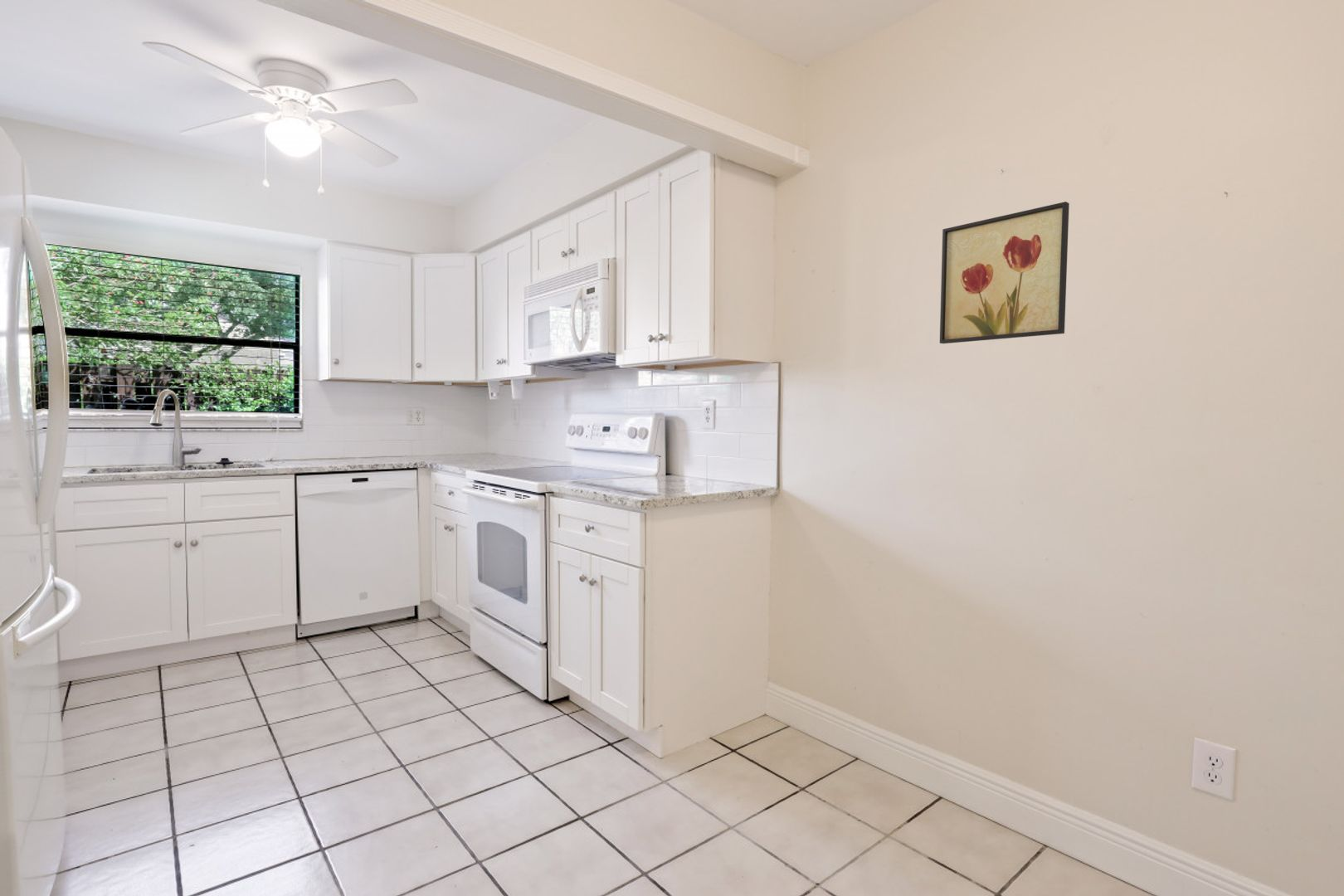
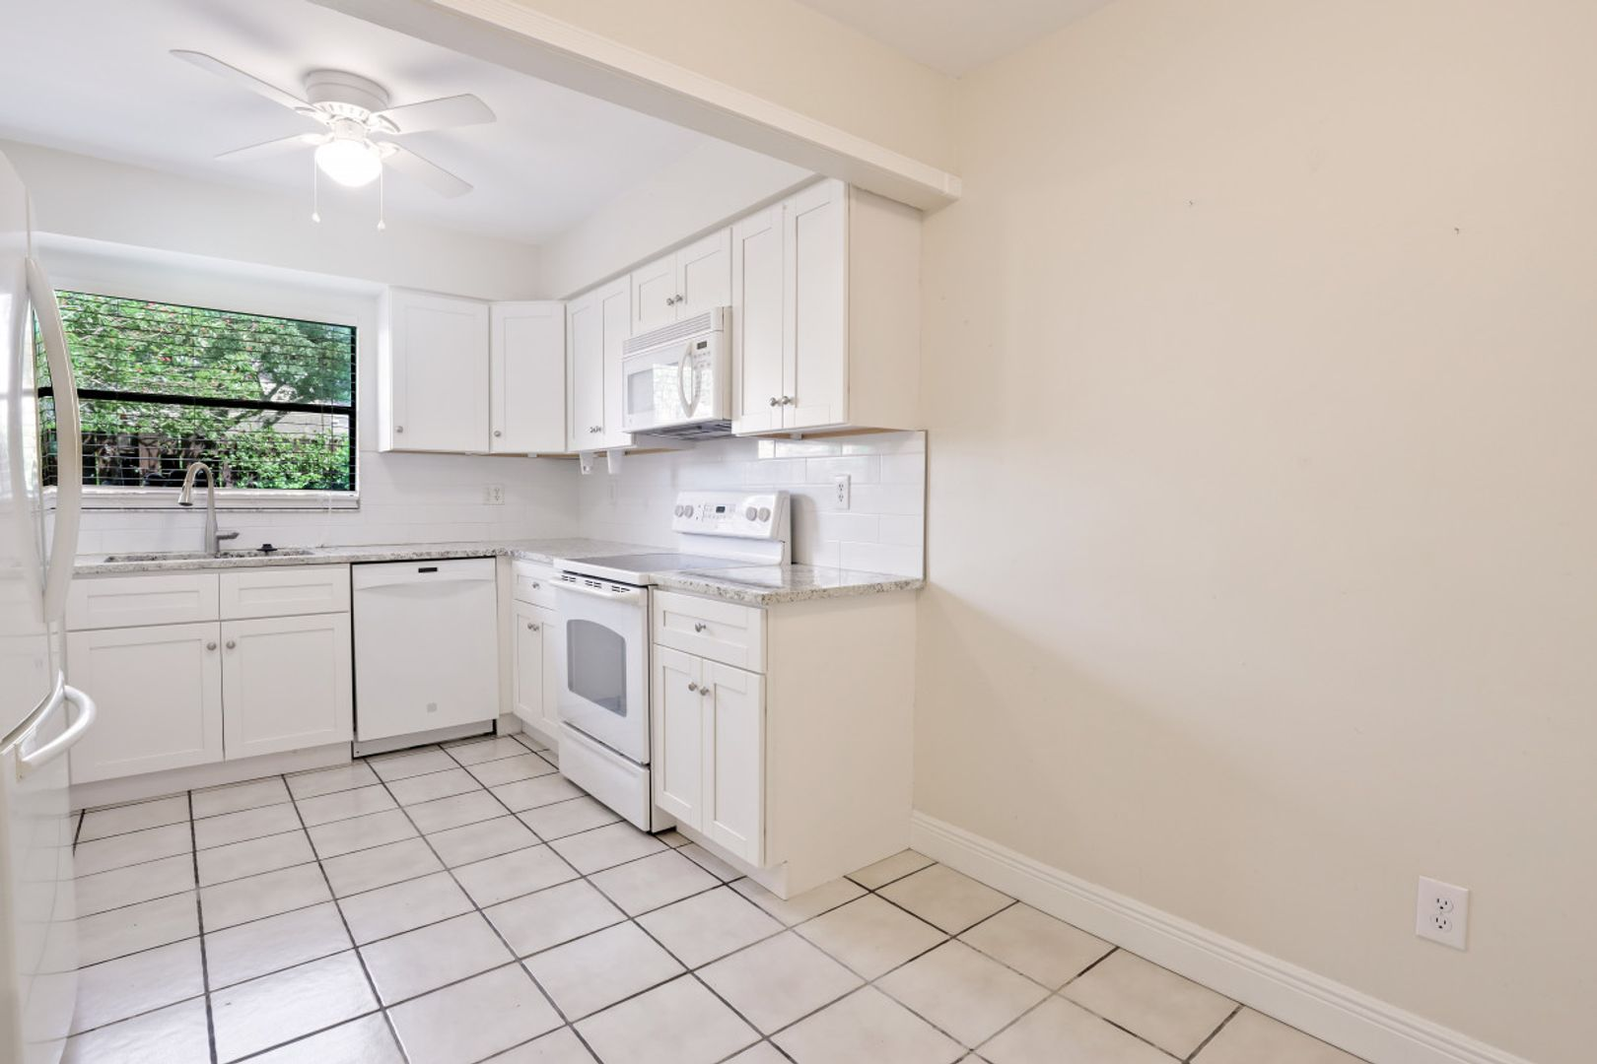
- wall art [939,201,1070,344]
